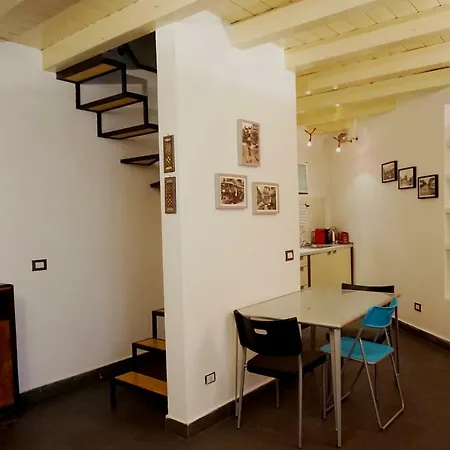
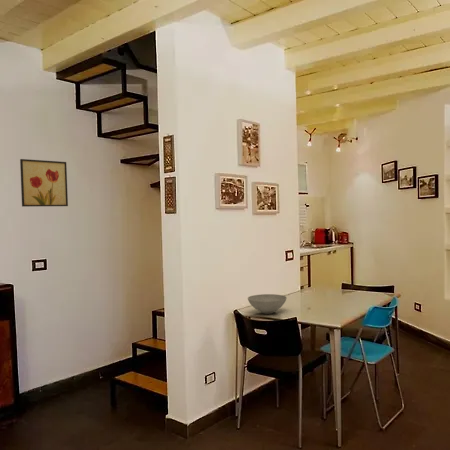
+ wall art [19,158,69,208]
+ bowl [247,293,288,315]
